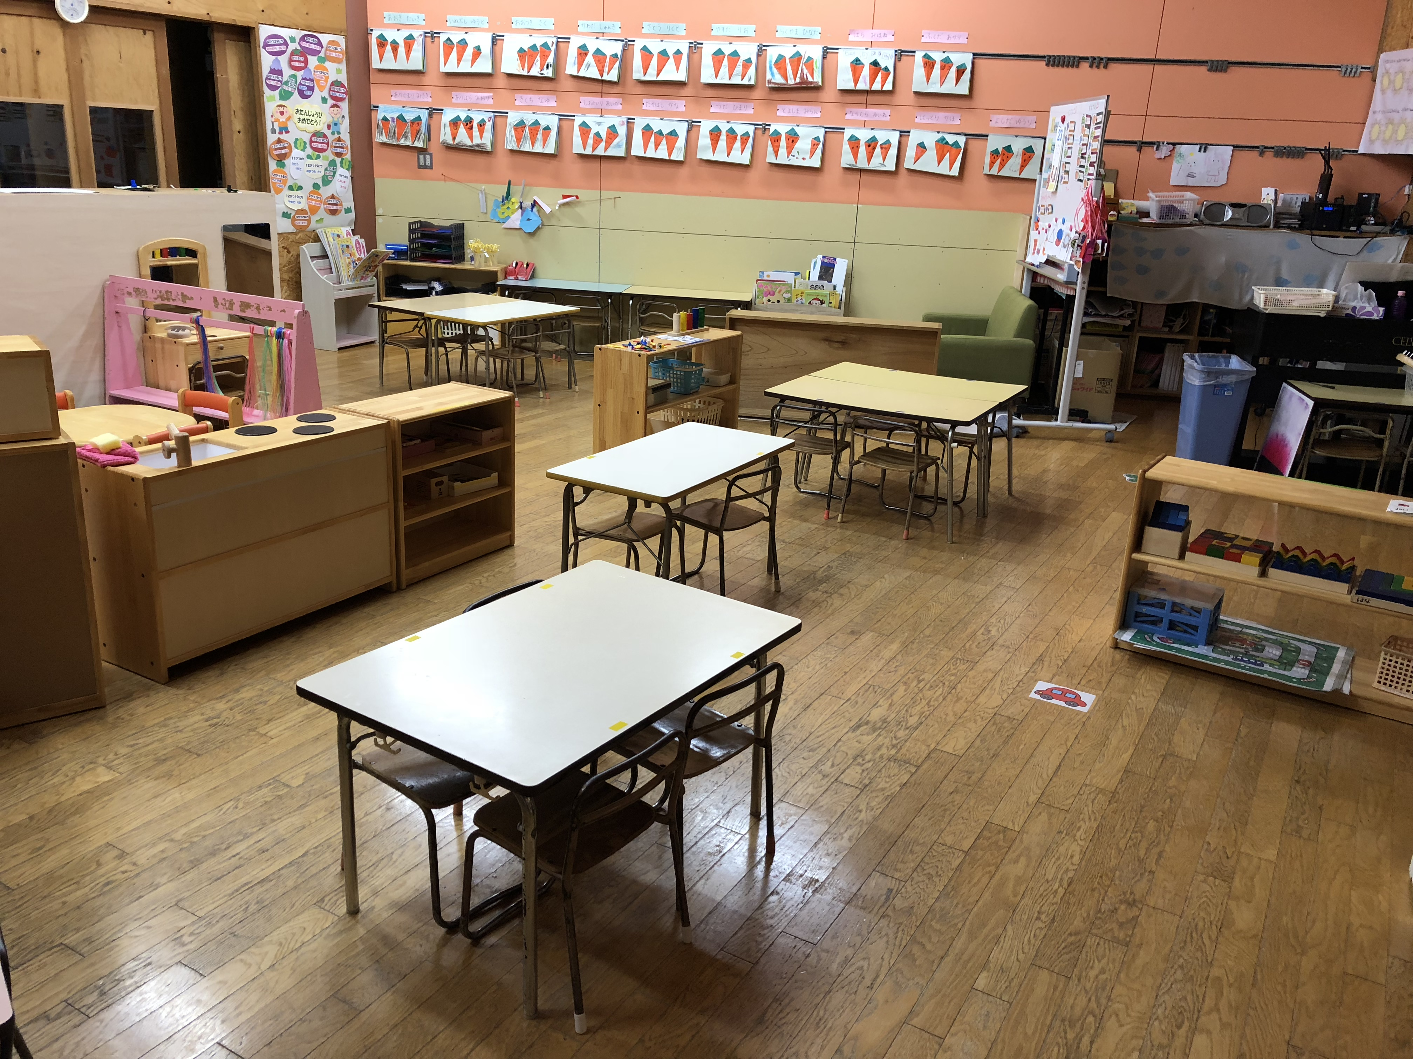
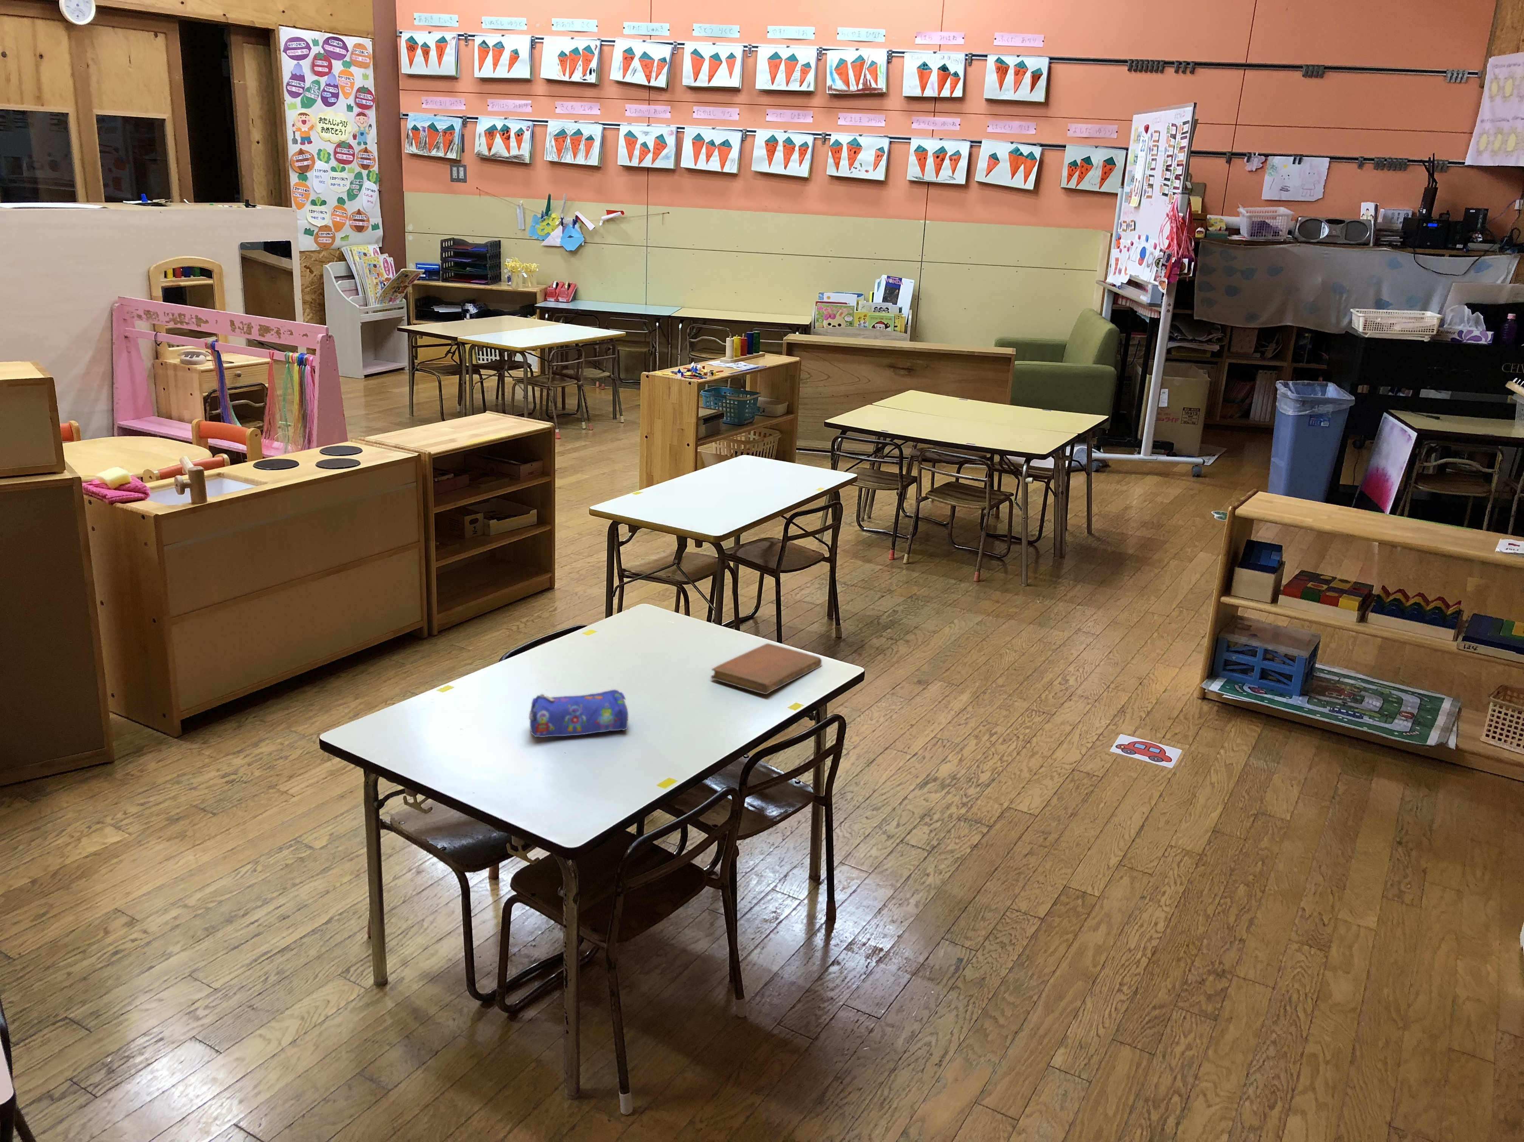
+ pencil case [528,690,629,738]
+ notebook [710,643,822,695]
